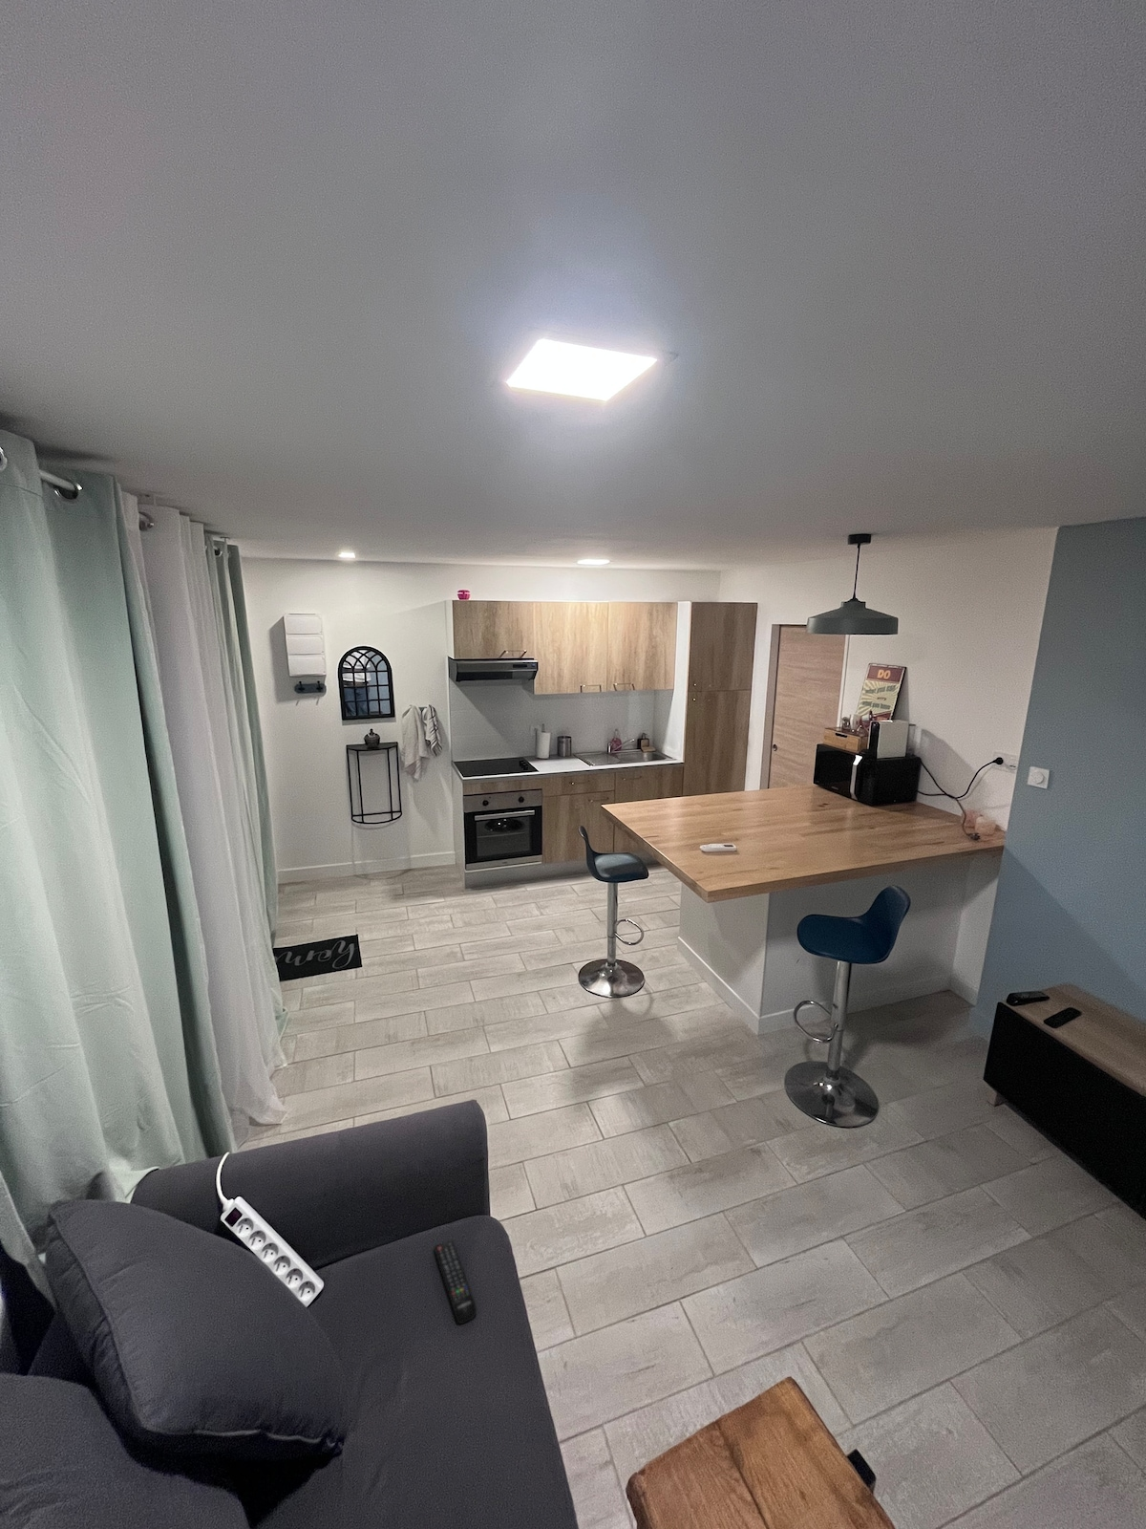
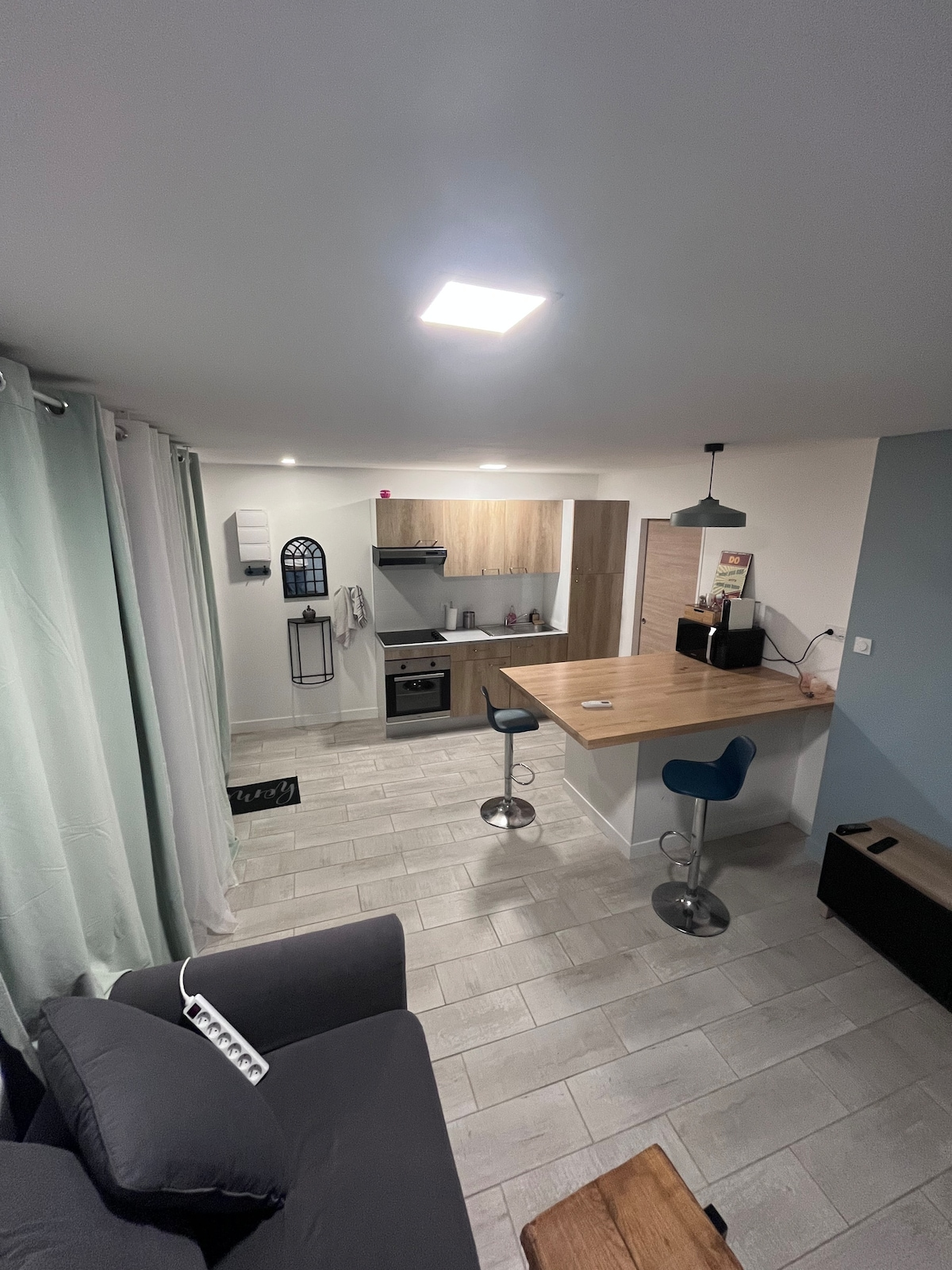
- remote control [432,1239,478,1324]
